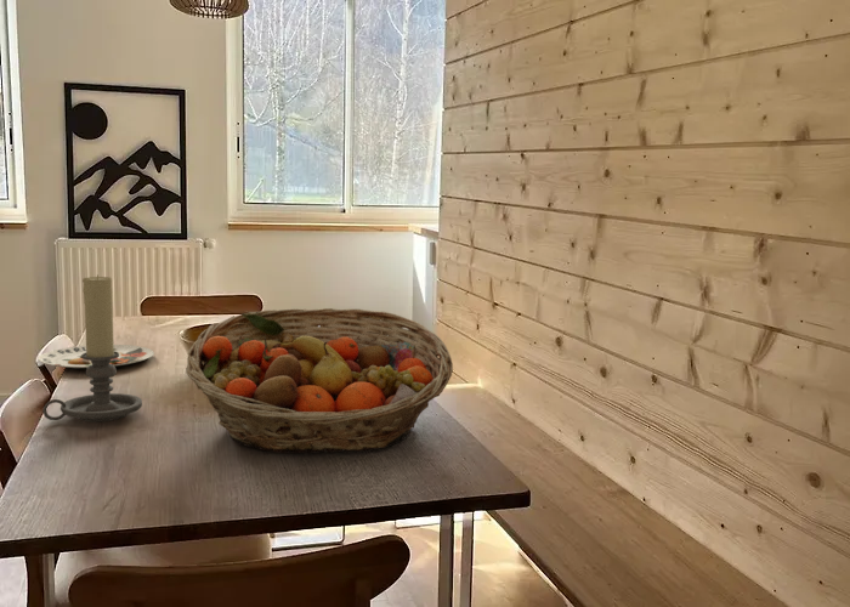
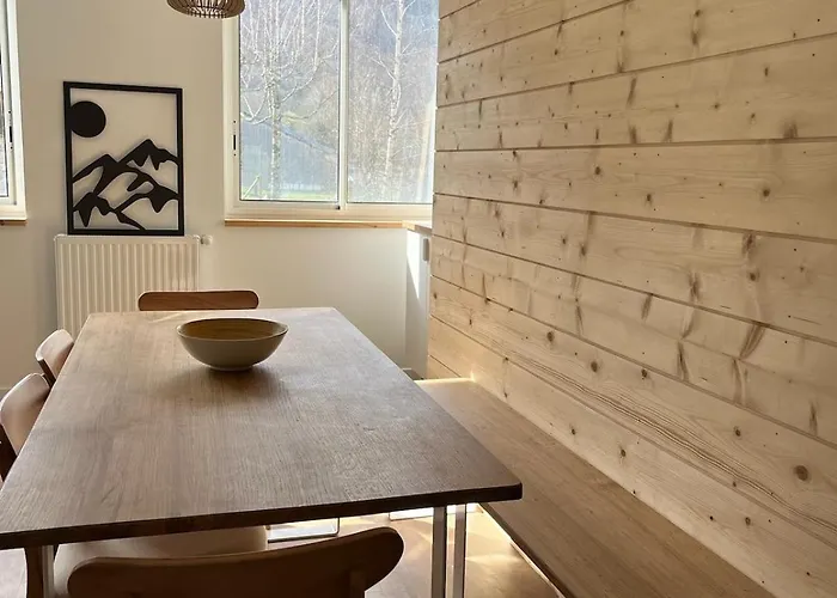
- plate [38,344,155,369]
- candle holder [41,273,143,422]
- fruit basket [185,307,454,454]
